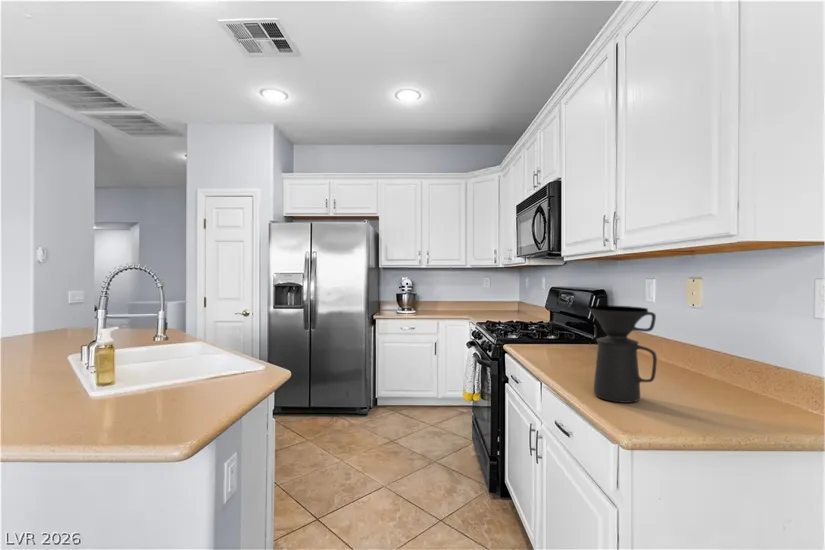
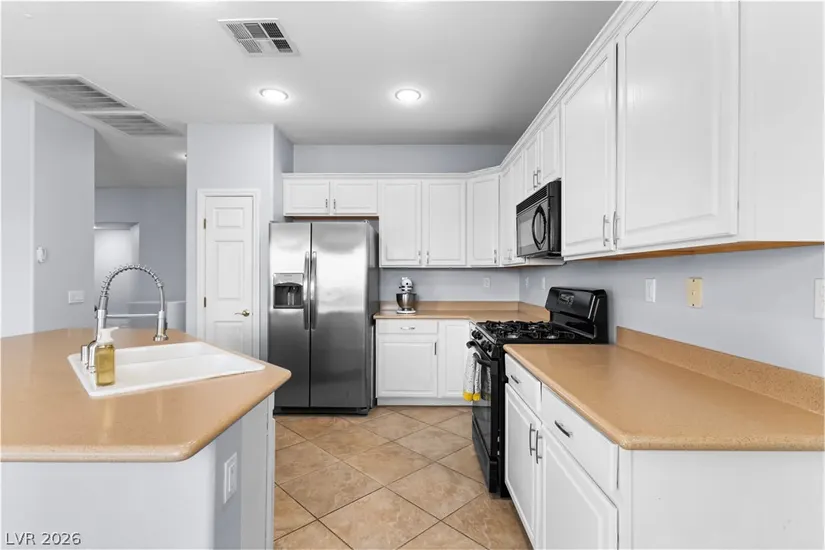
- coffee maker [587,304,658,404]
